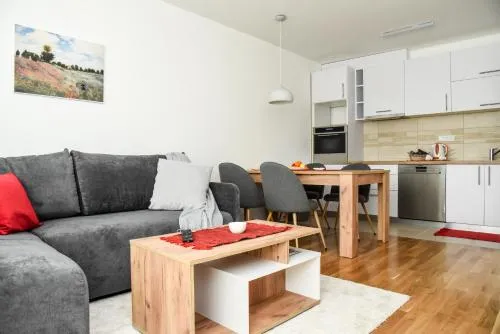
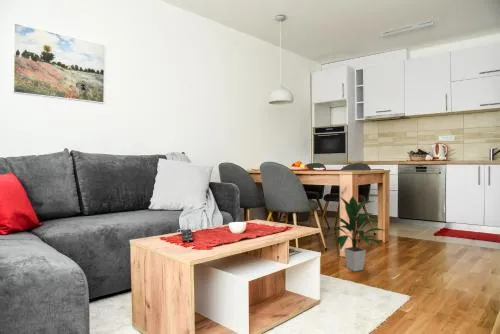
+ indoor plant [329,195,387,272]
